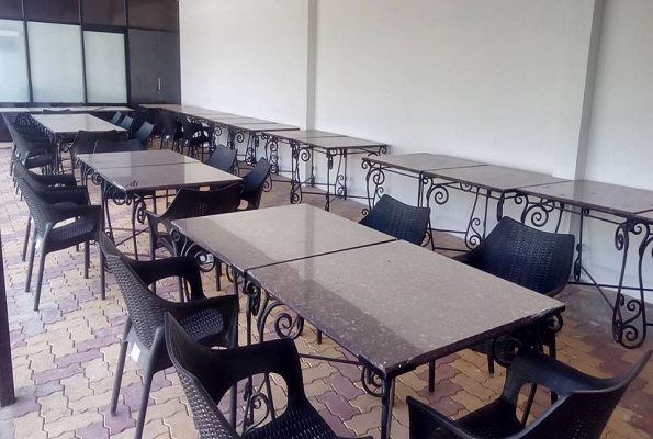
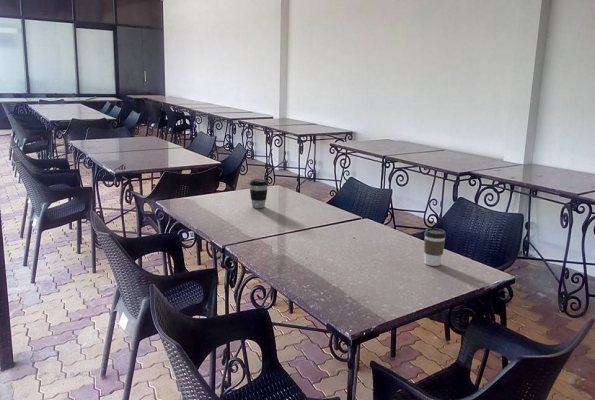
+ coffee cup [248,178,269,209]
+ coffee cup [423,227,447,267]
